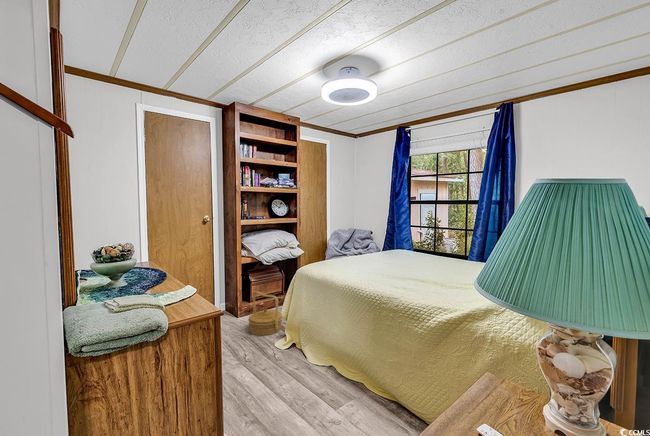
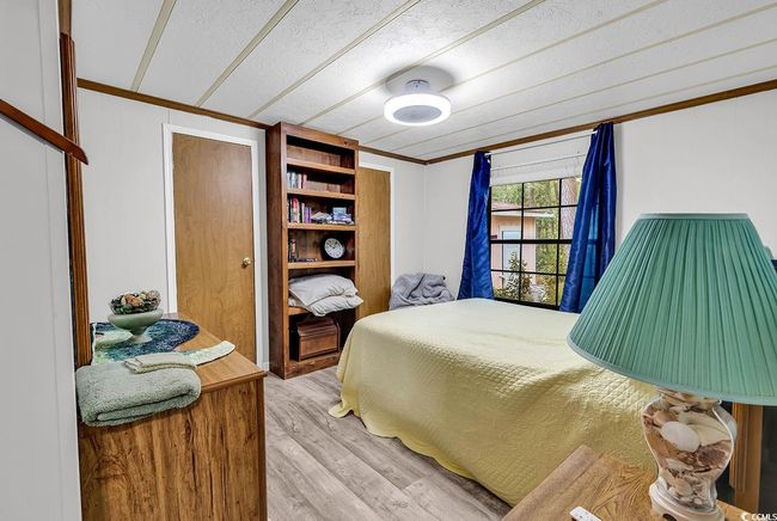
- basket [247,290,283,336]
